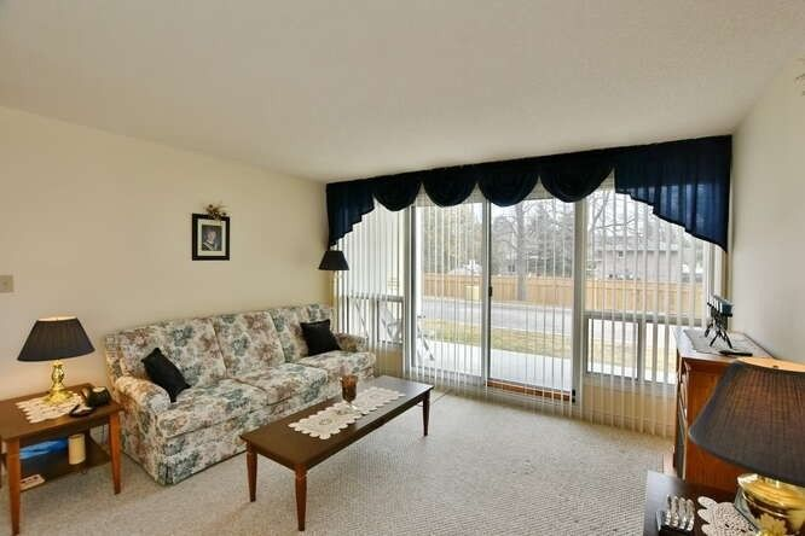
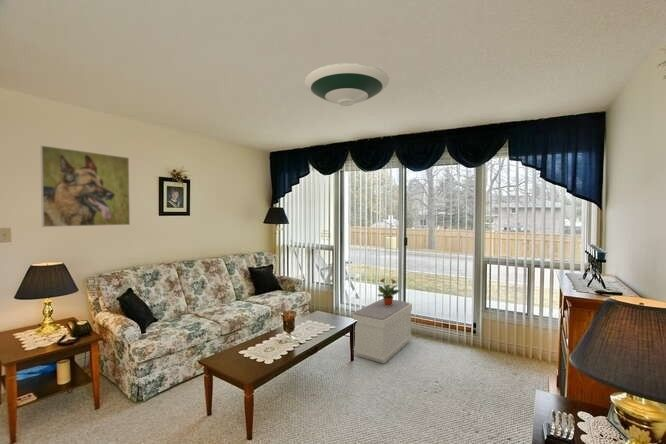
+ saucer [304,62,390,107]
+ potted plant [377,277,401,306]
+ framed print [39,144,131,228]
+ bench [351,298,413,364]
